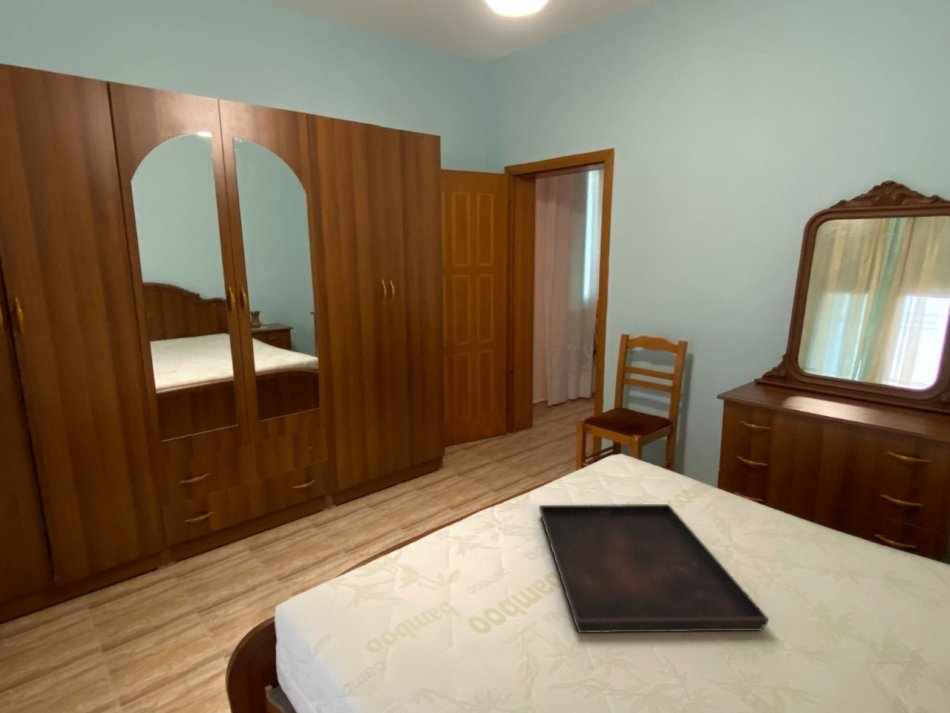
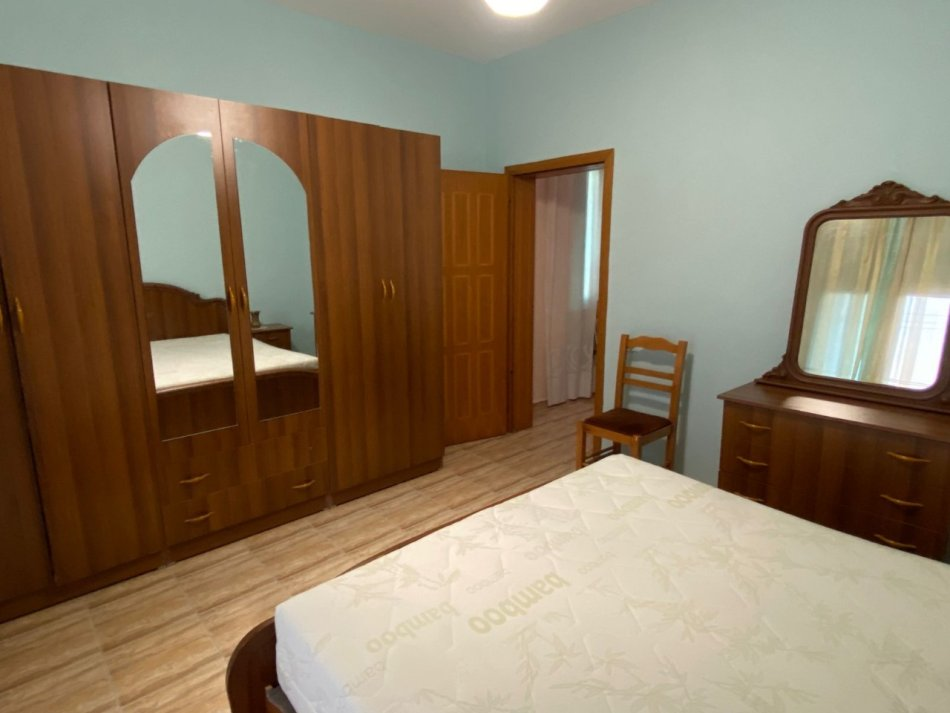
- serving tray [538,503,769,634]
